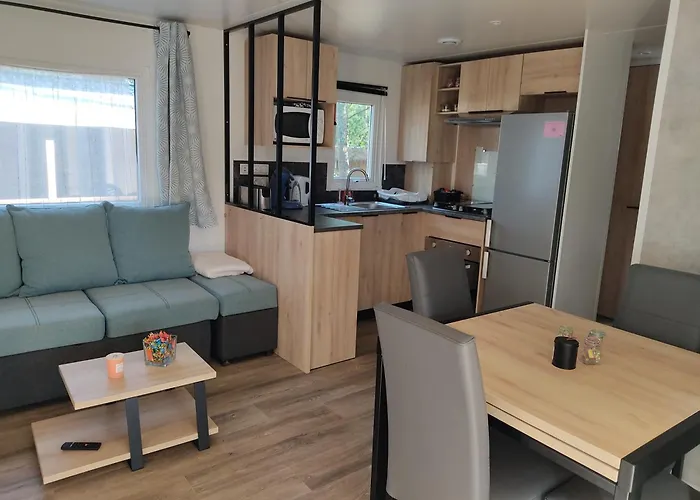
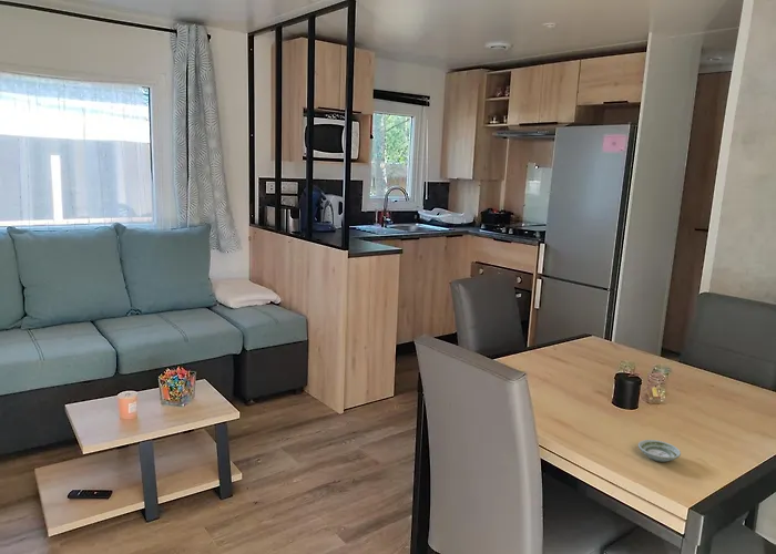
+ saucer [637,439,682,463]
